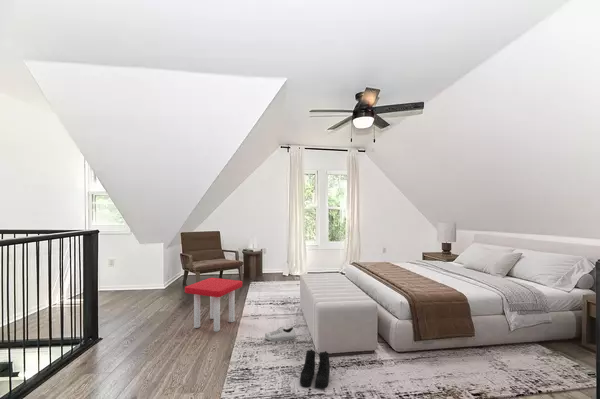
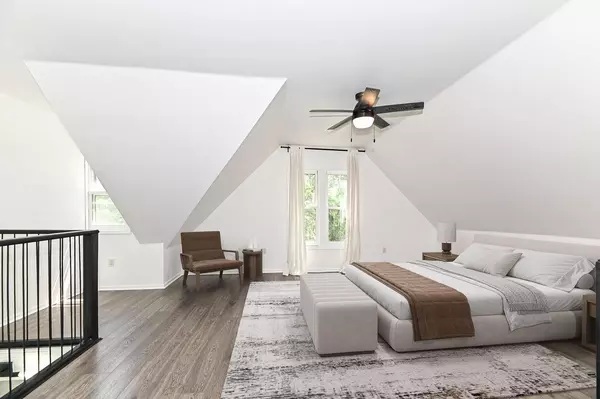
- stool [184,277,243,333]
- boots [299,348,331,390]
- shoe [264,324,297,342]
